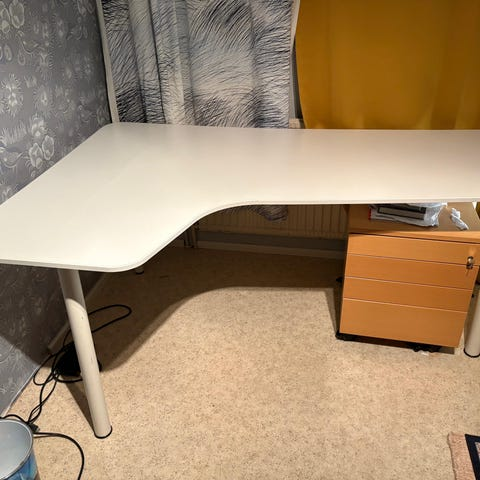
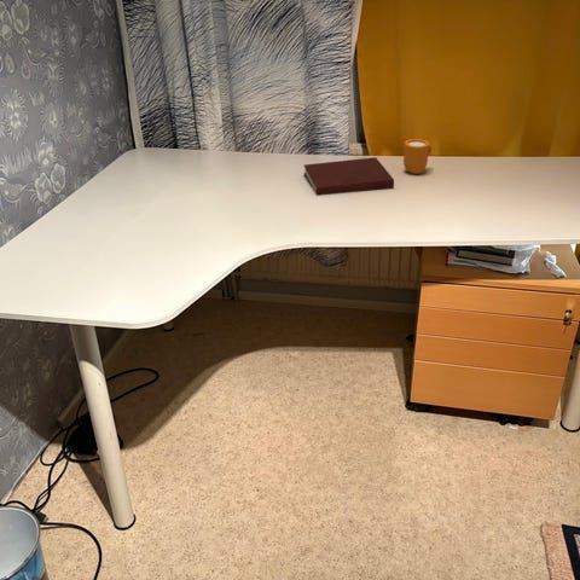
+ mug [402,138,433,175]
+ notebook [302,156,395,197]
